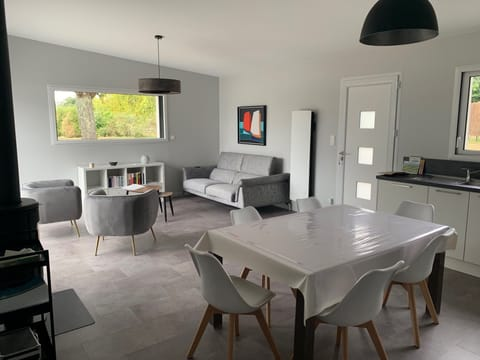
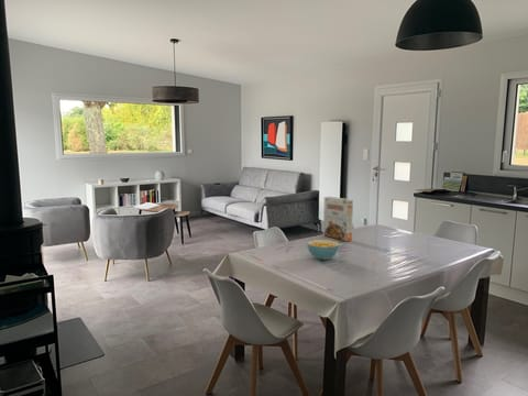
+ cereal box [322,196,354,242]
+ cereal bowl [306,239,340,261]
